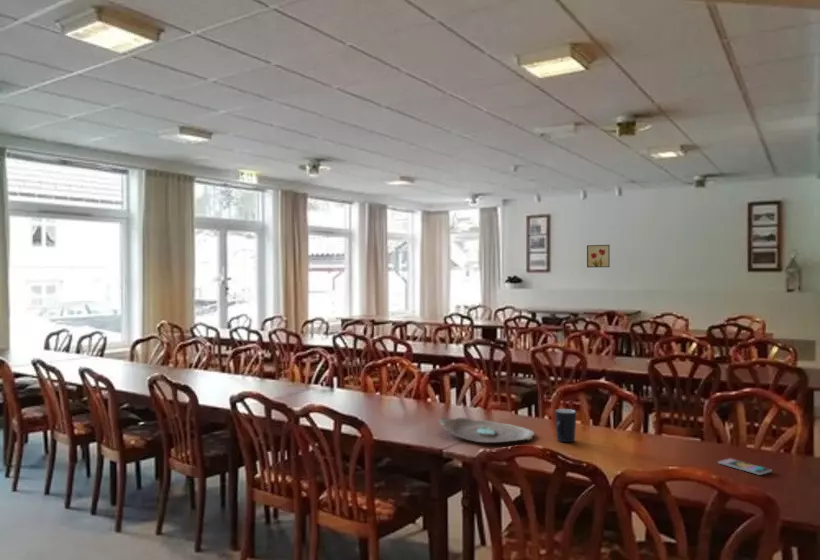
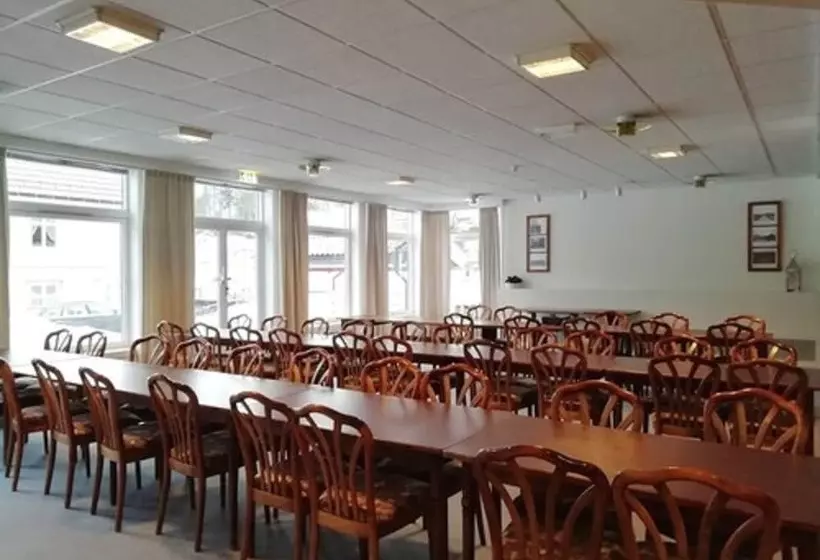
- mug [554,408,578,443]
- decorative bowl [438,417,535,443]
- smartphone [717,457,773,476]
- wall art [586,244,611,268]
